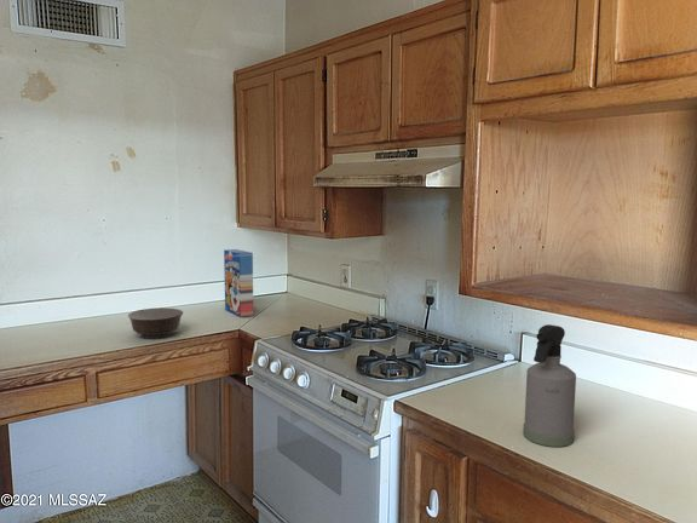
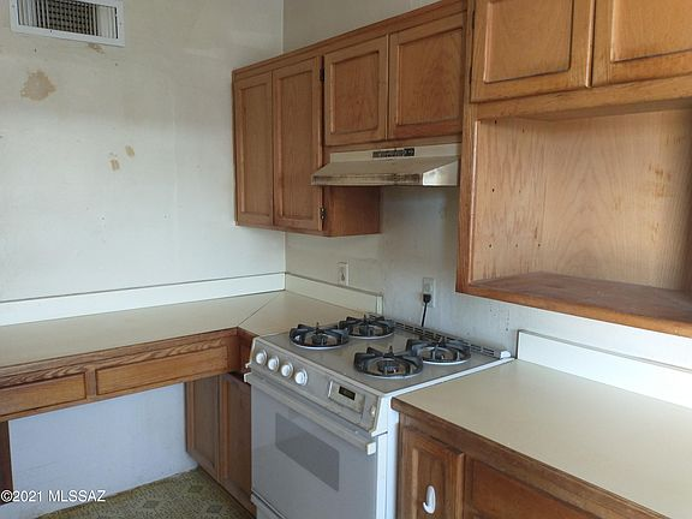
- bowl [127,306,184,340]
- spray bottle [522,323,577,448]
- cereal box [223,248,254,318]
